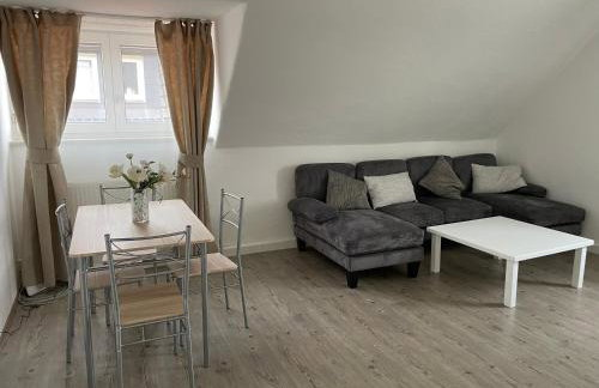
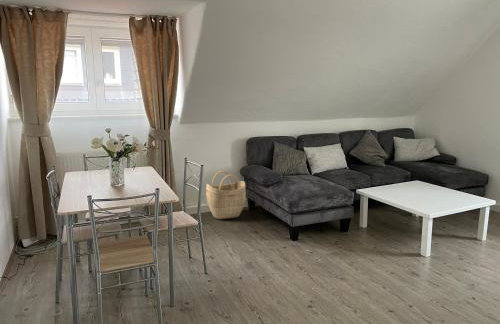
+ woven basket [205,170,247,220]
